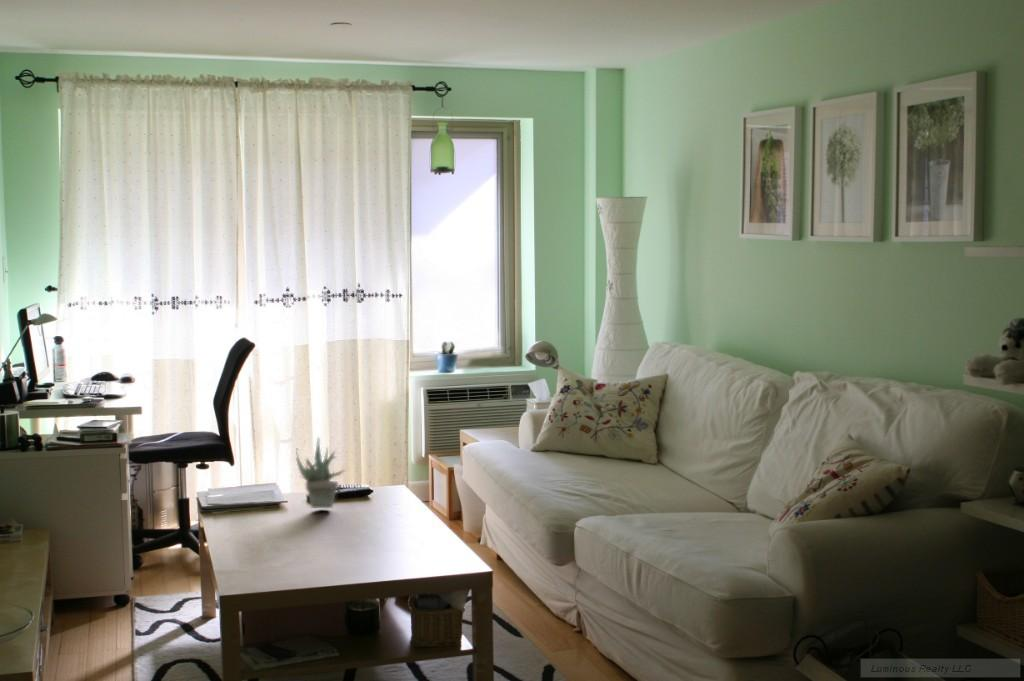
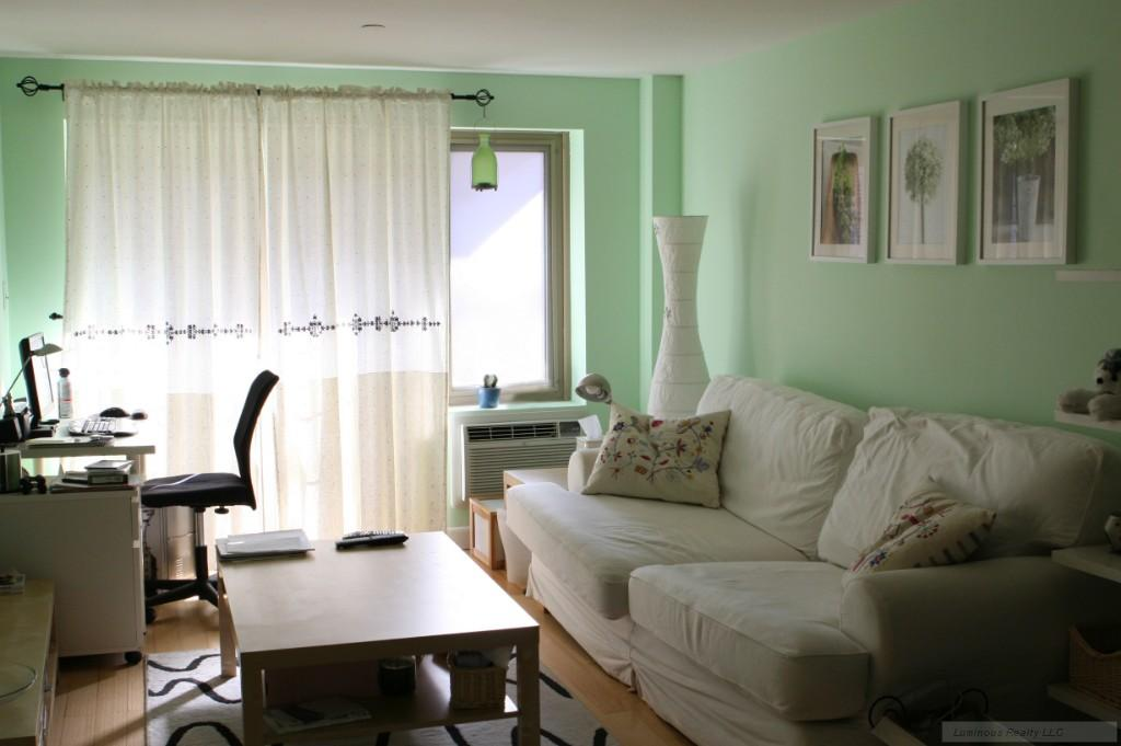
- succulent plant [295,436,346,509]
